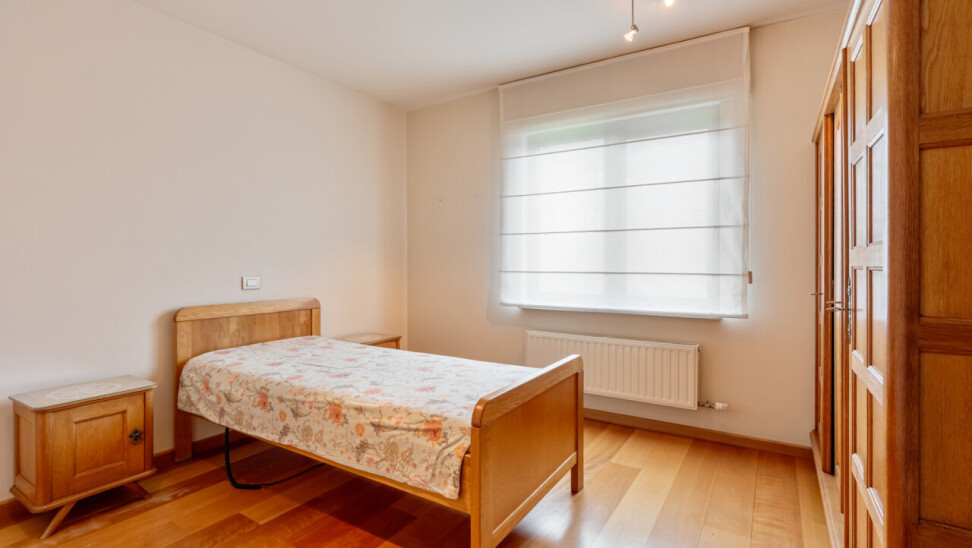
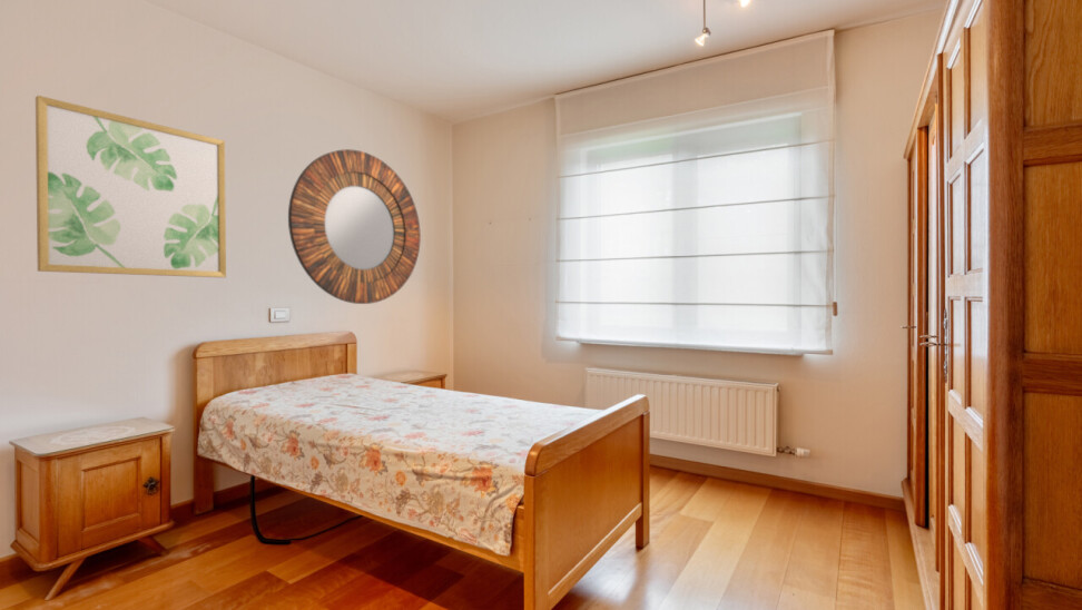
+ wall art [35,95,227,278]
+ home mirror [287,148,422,305]
